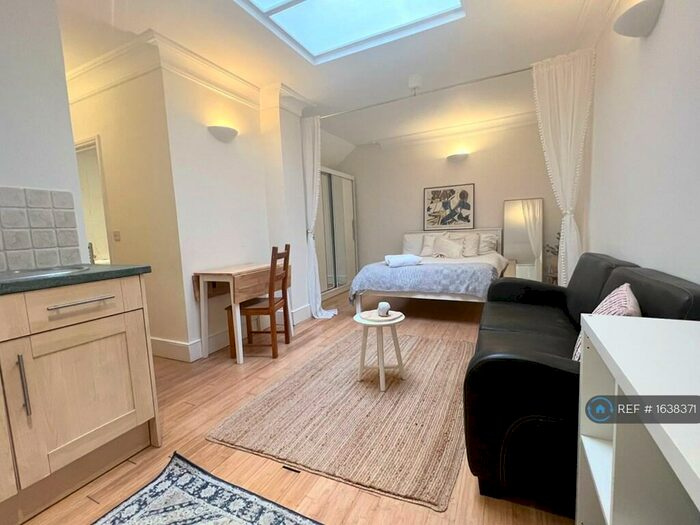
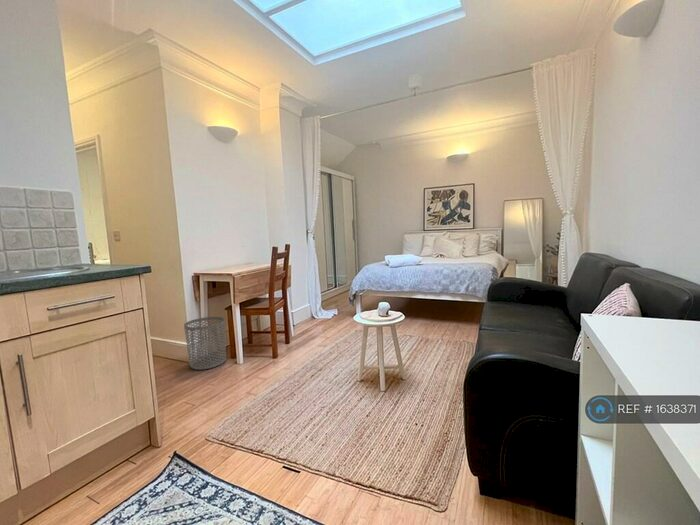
+ waste bin [183,316,227,371]
